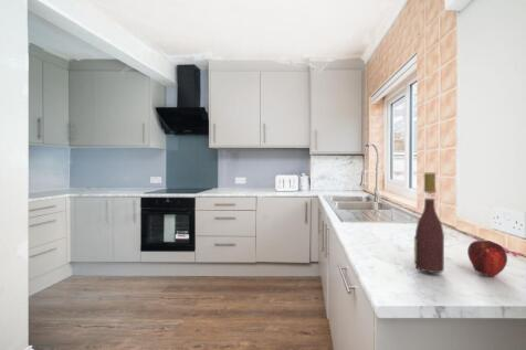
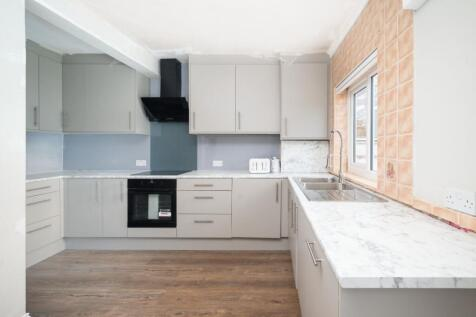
- wine bottle [413,172,445,274]
- apple [466,240,508,277]
